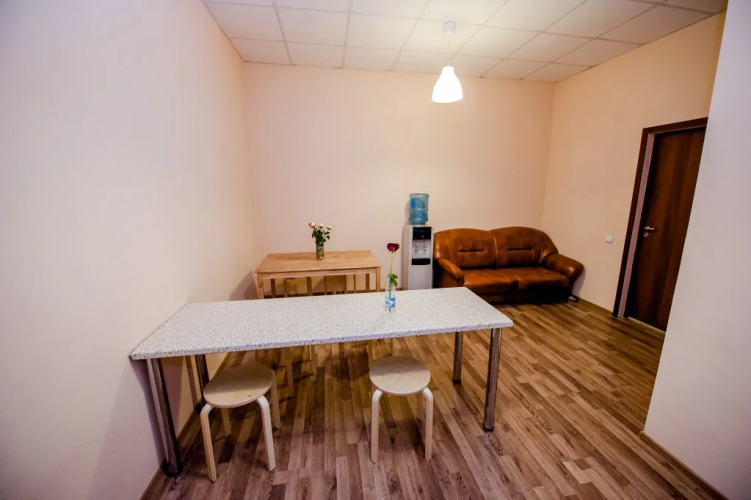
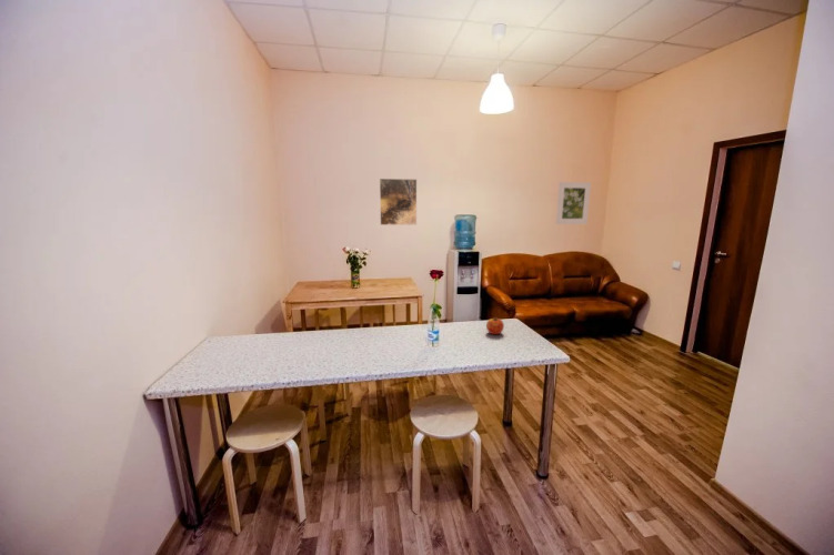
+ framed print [379,178,418,226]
+ fruit [485,315,505,335]
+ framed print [555,181,592,225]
